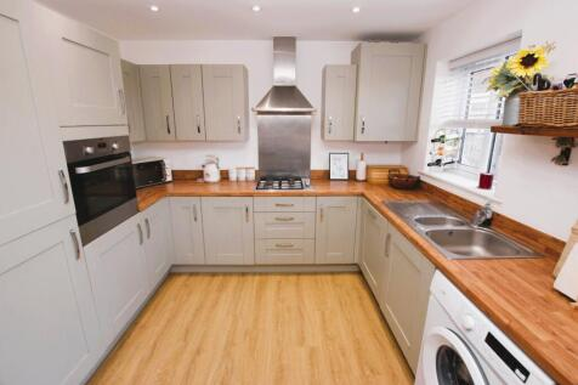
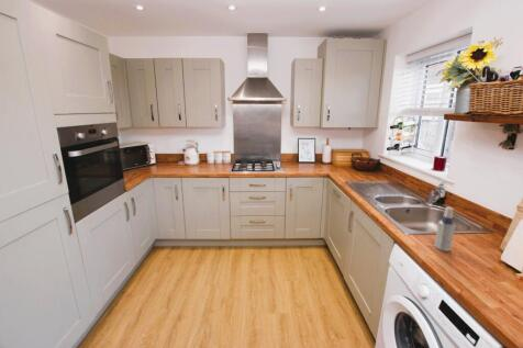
+ spray bottle [433,206,456,252]
